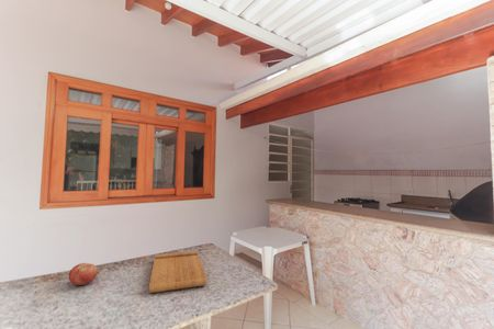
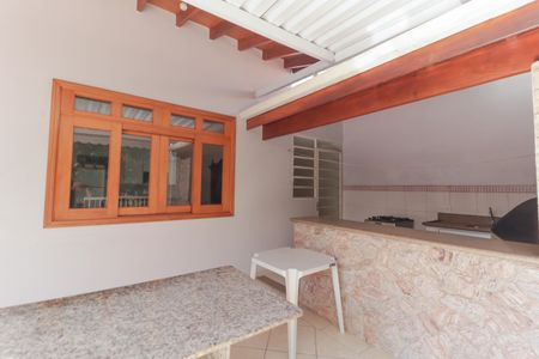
- fruit [67,262,99,286]
- cutting board [148,250,207,294]
